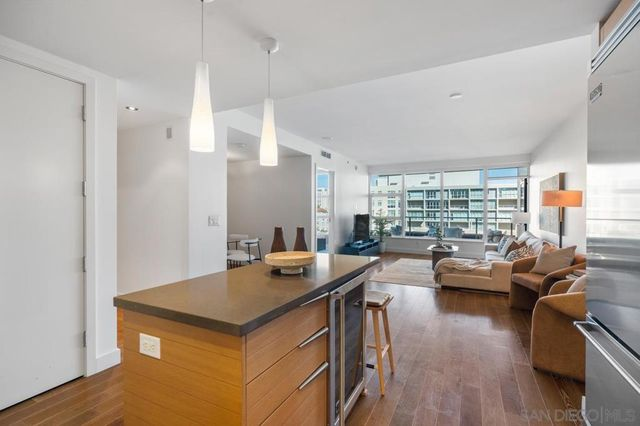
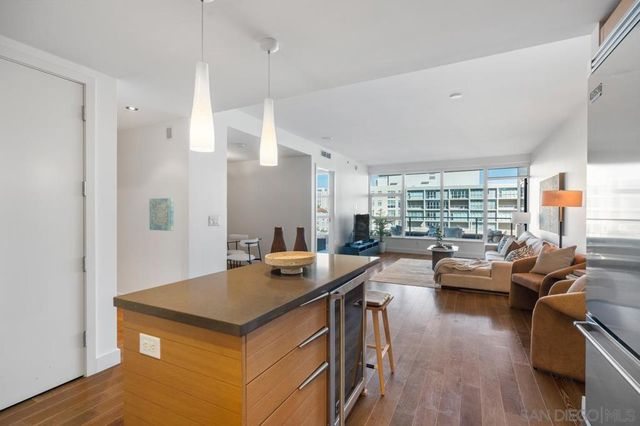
+ wall art [149,197,174,232]
